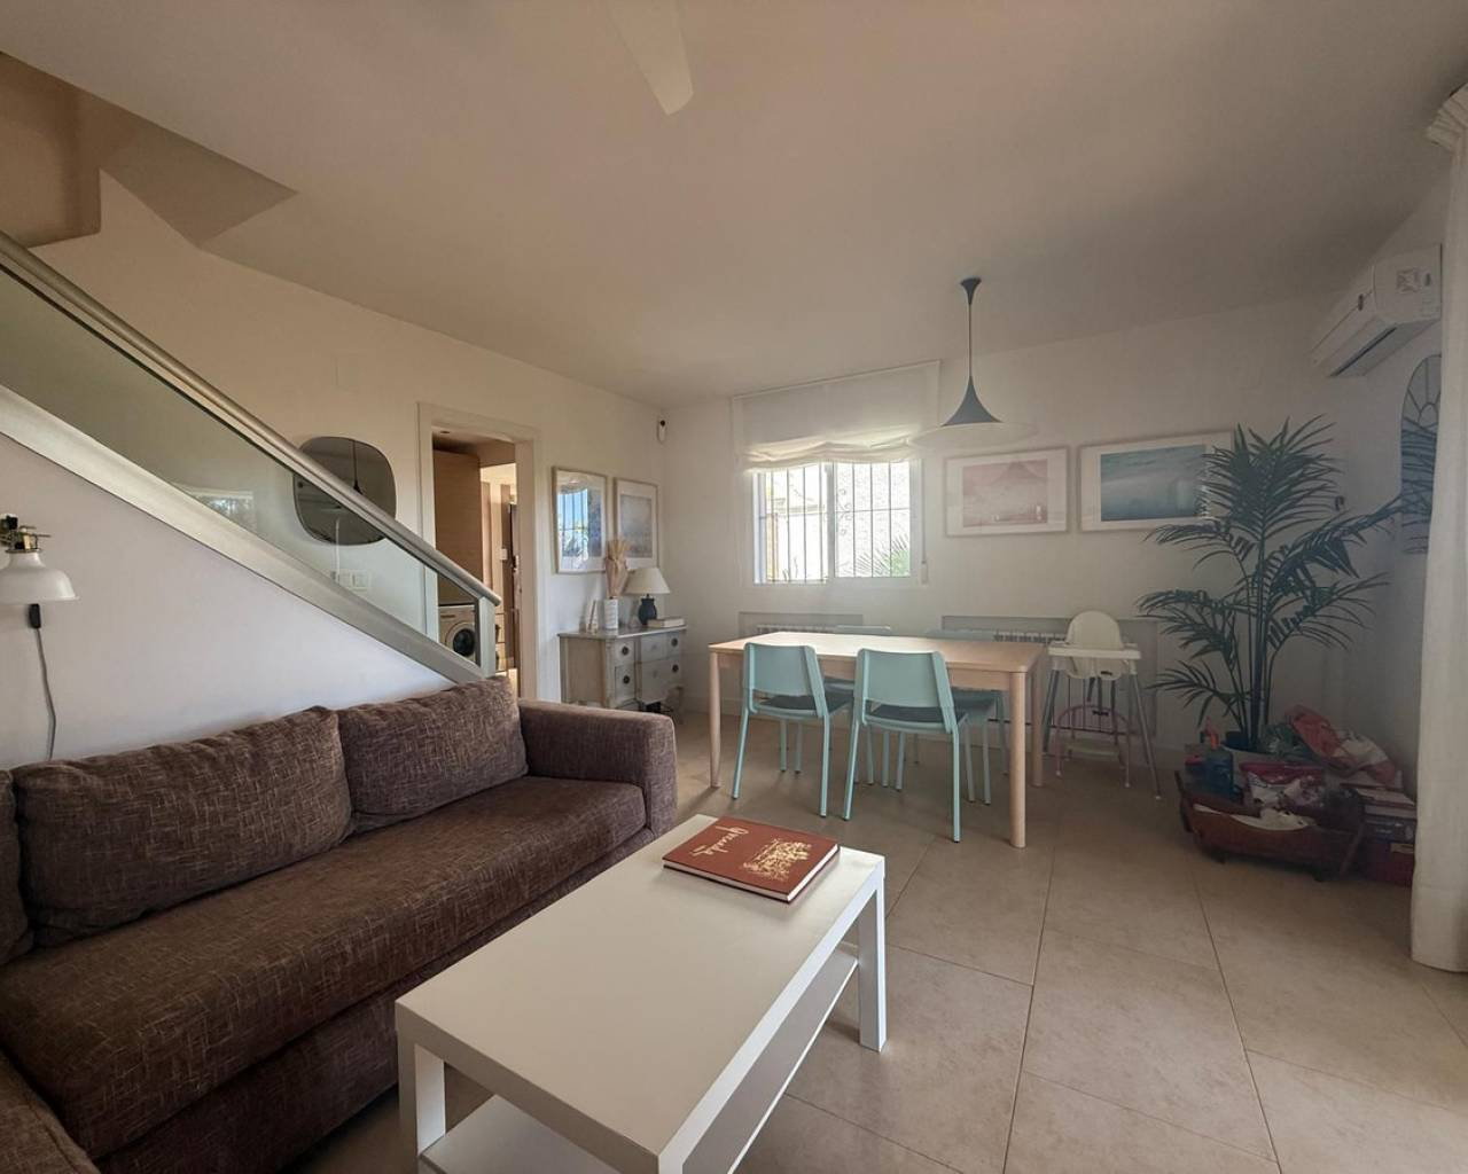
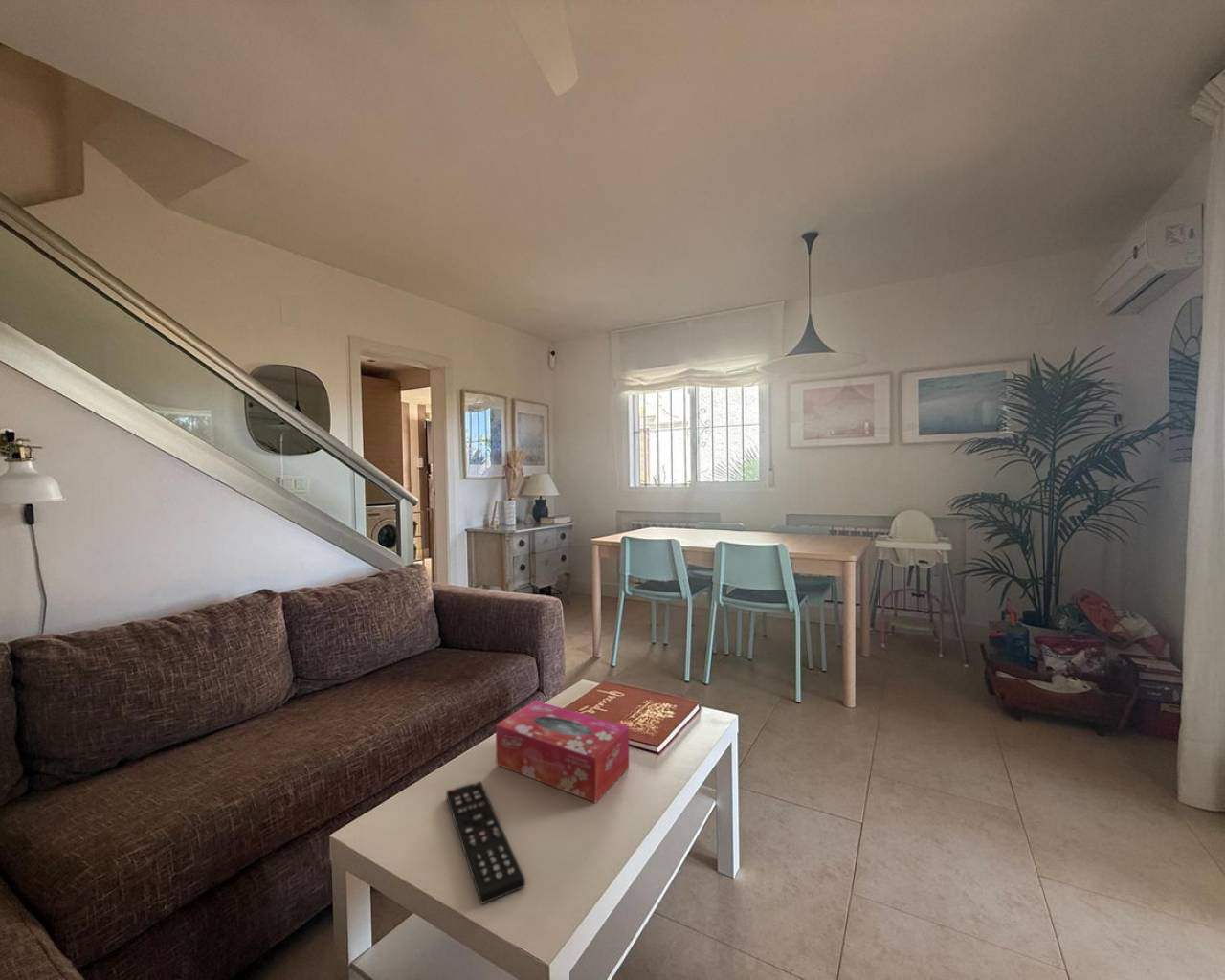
+ tissue box [495,700,630,804]
+ remote control [445,780,526,905]
